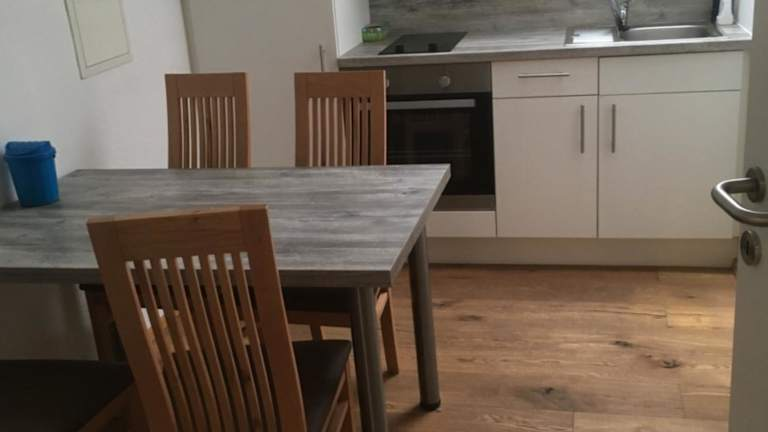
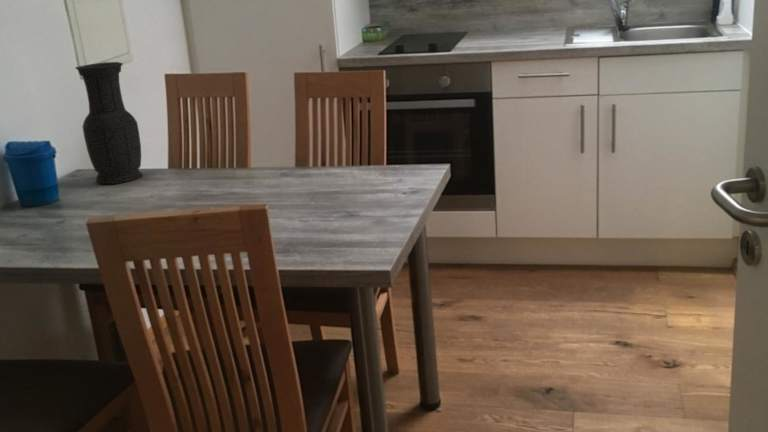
+ vase [74,61,144,185]
